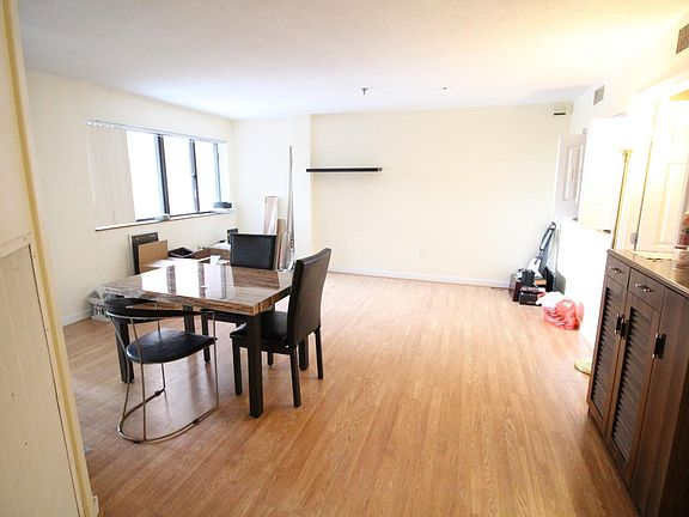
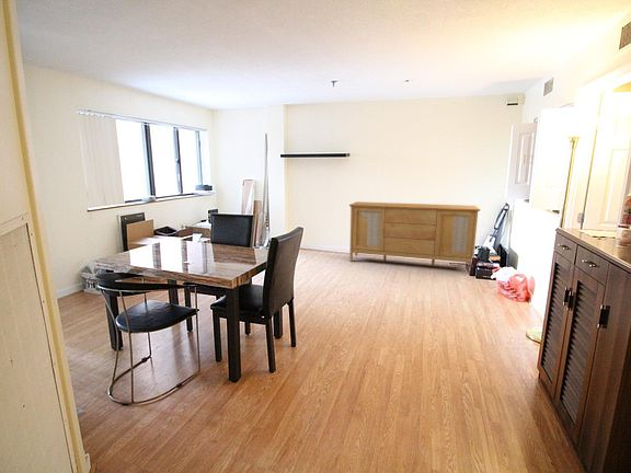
+ sideboard [348,200,481,273]
